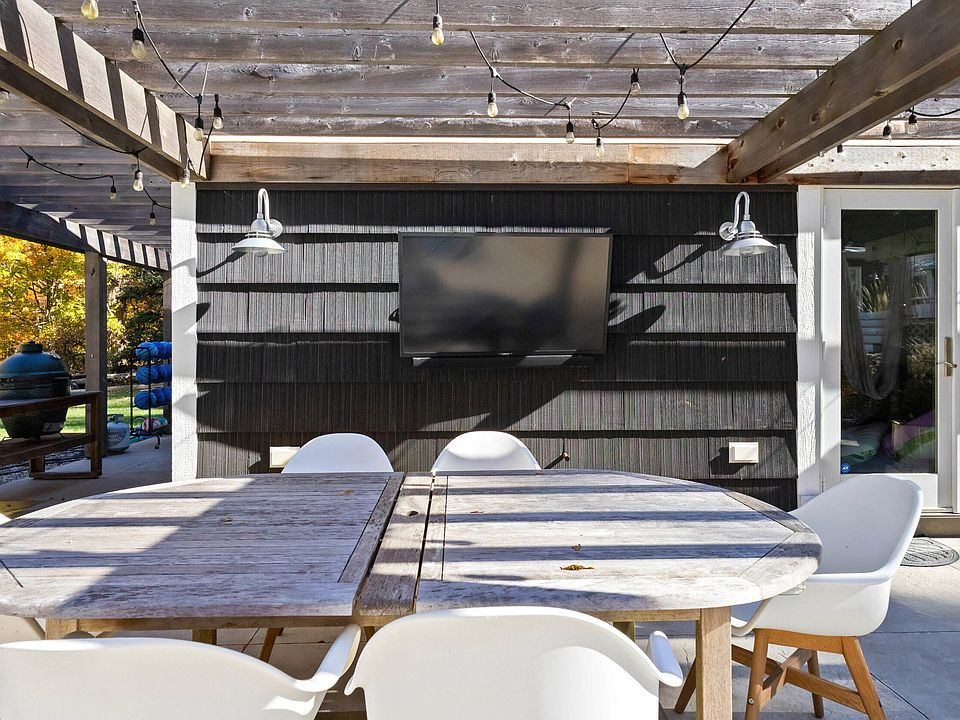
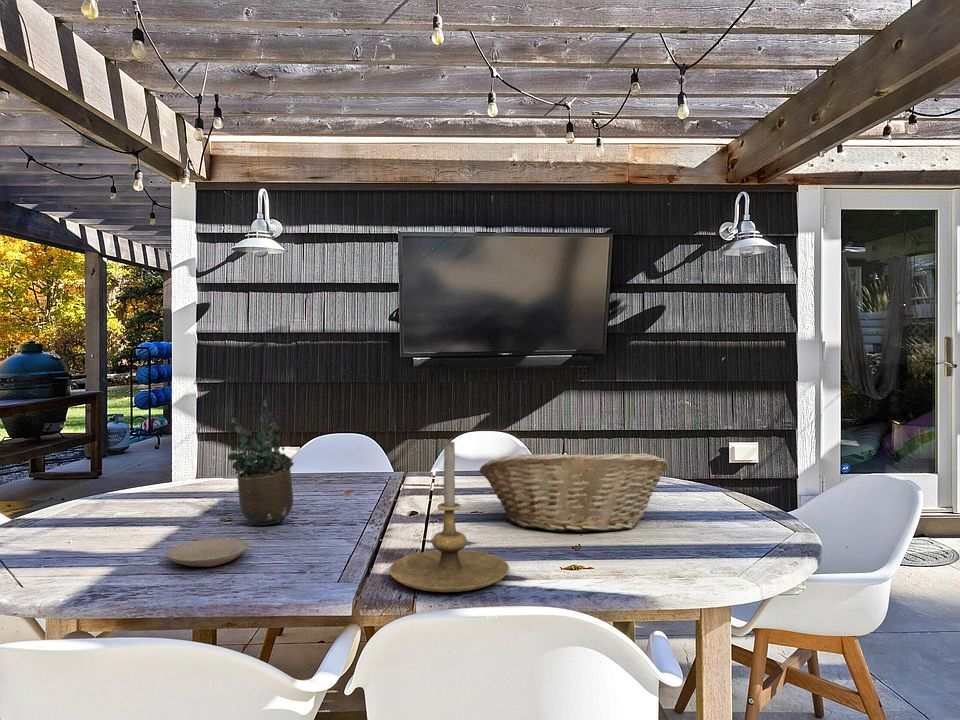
+ candle holder [388,439,510,593]
+ plate [165,537,251,567]
+ potted plant [220,395,295,526]
+ fruit basket [478,450,668,534]
